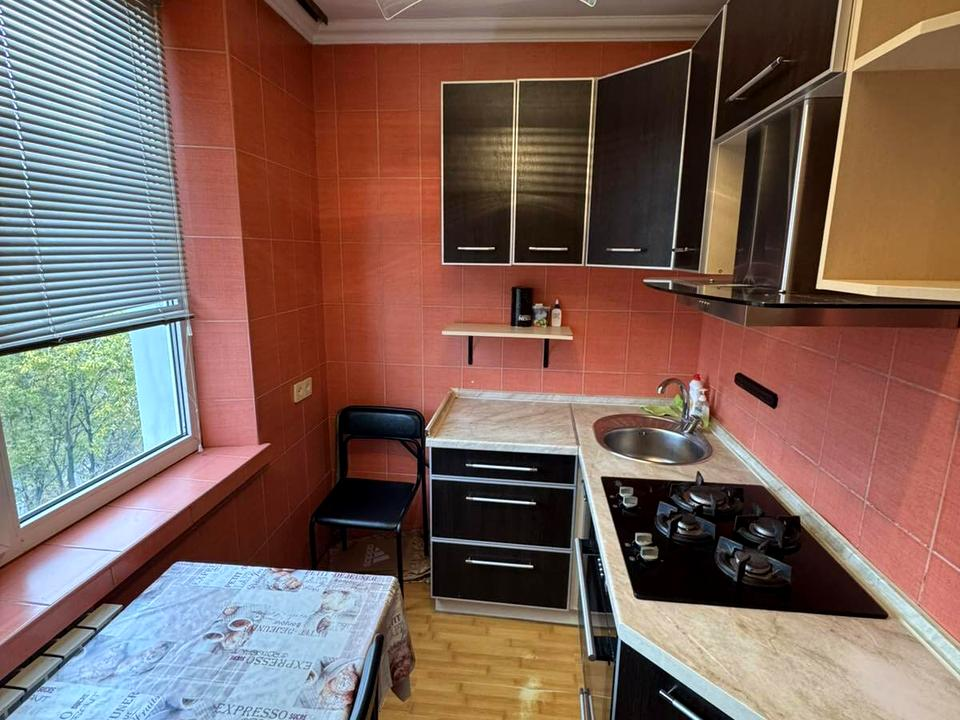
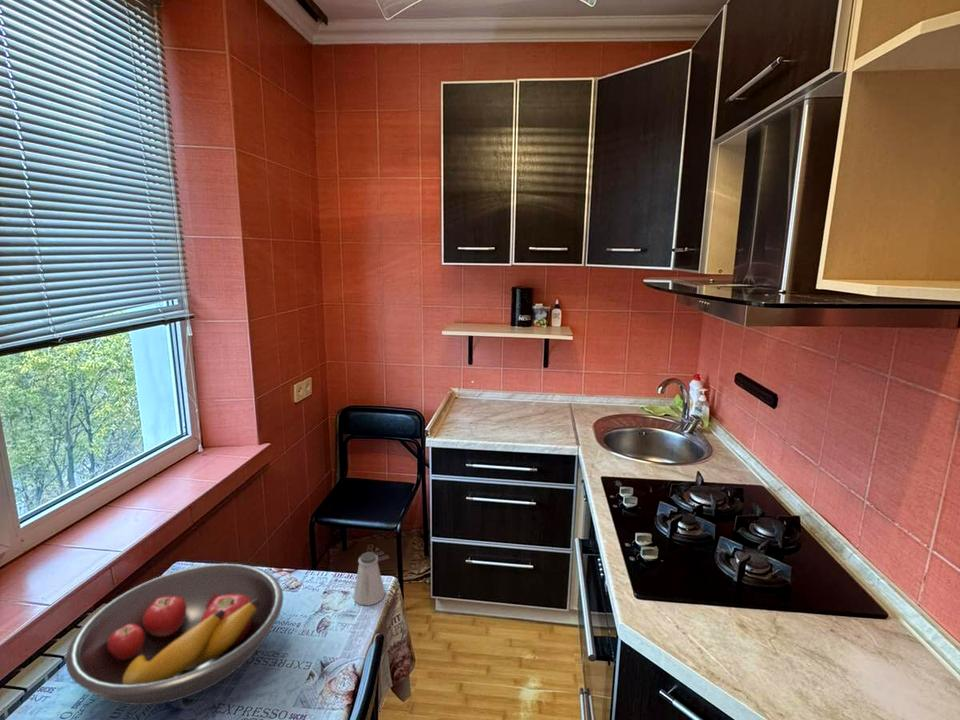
+ saltshaker [352,551,386,606]
+ fruit bowl [65,562,284,706]
